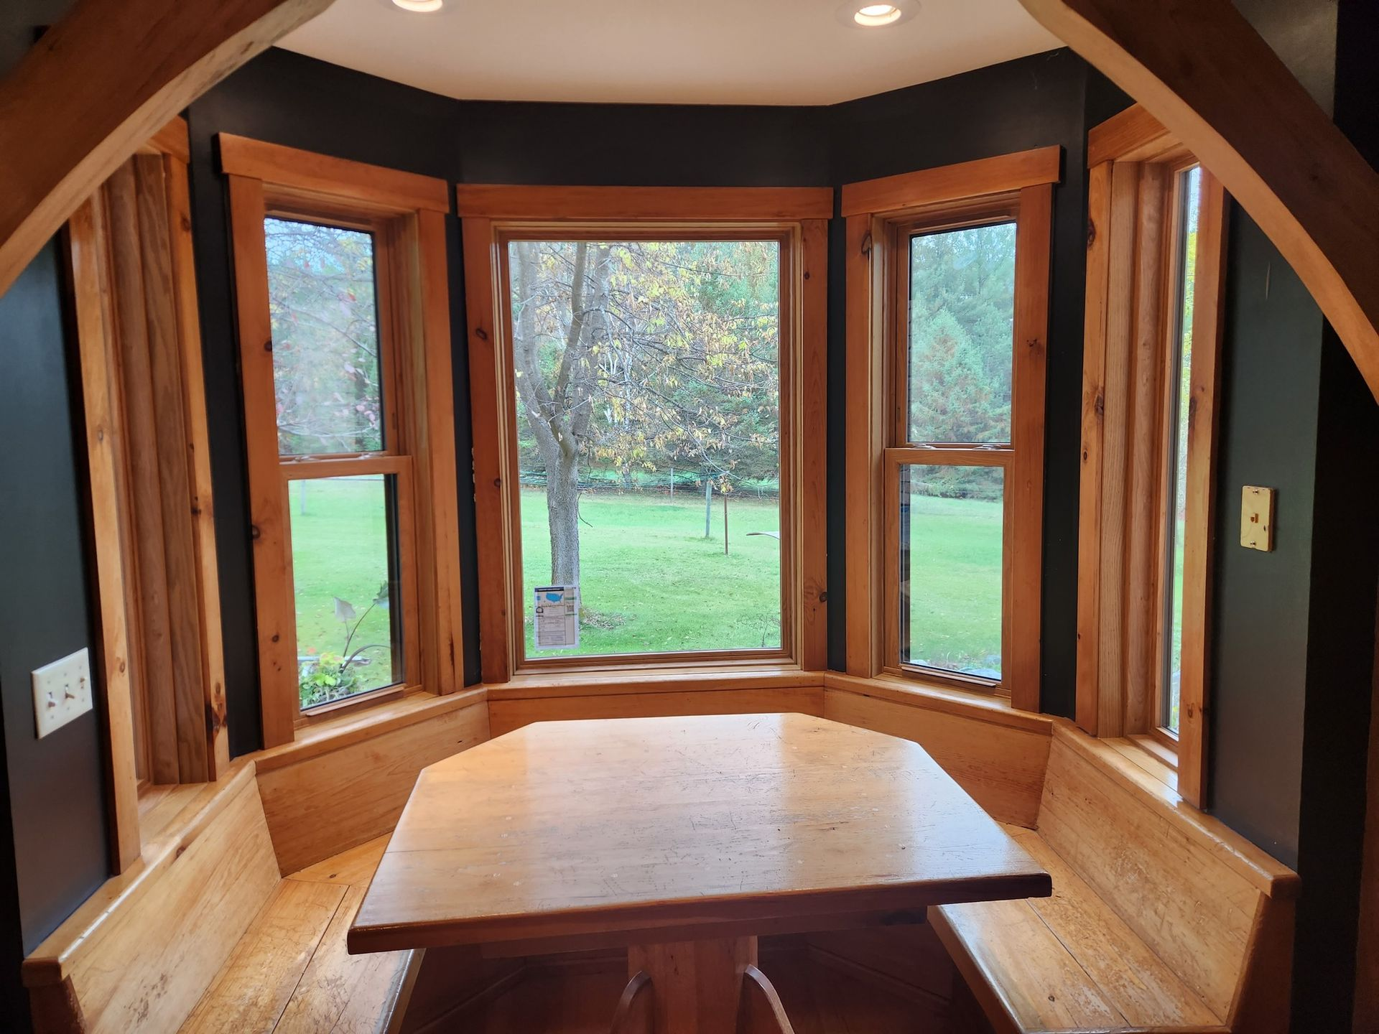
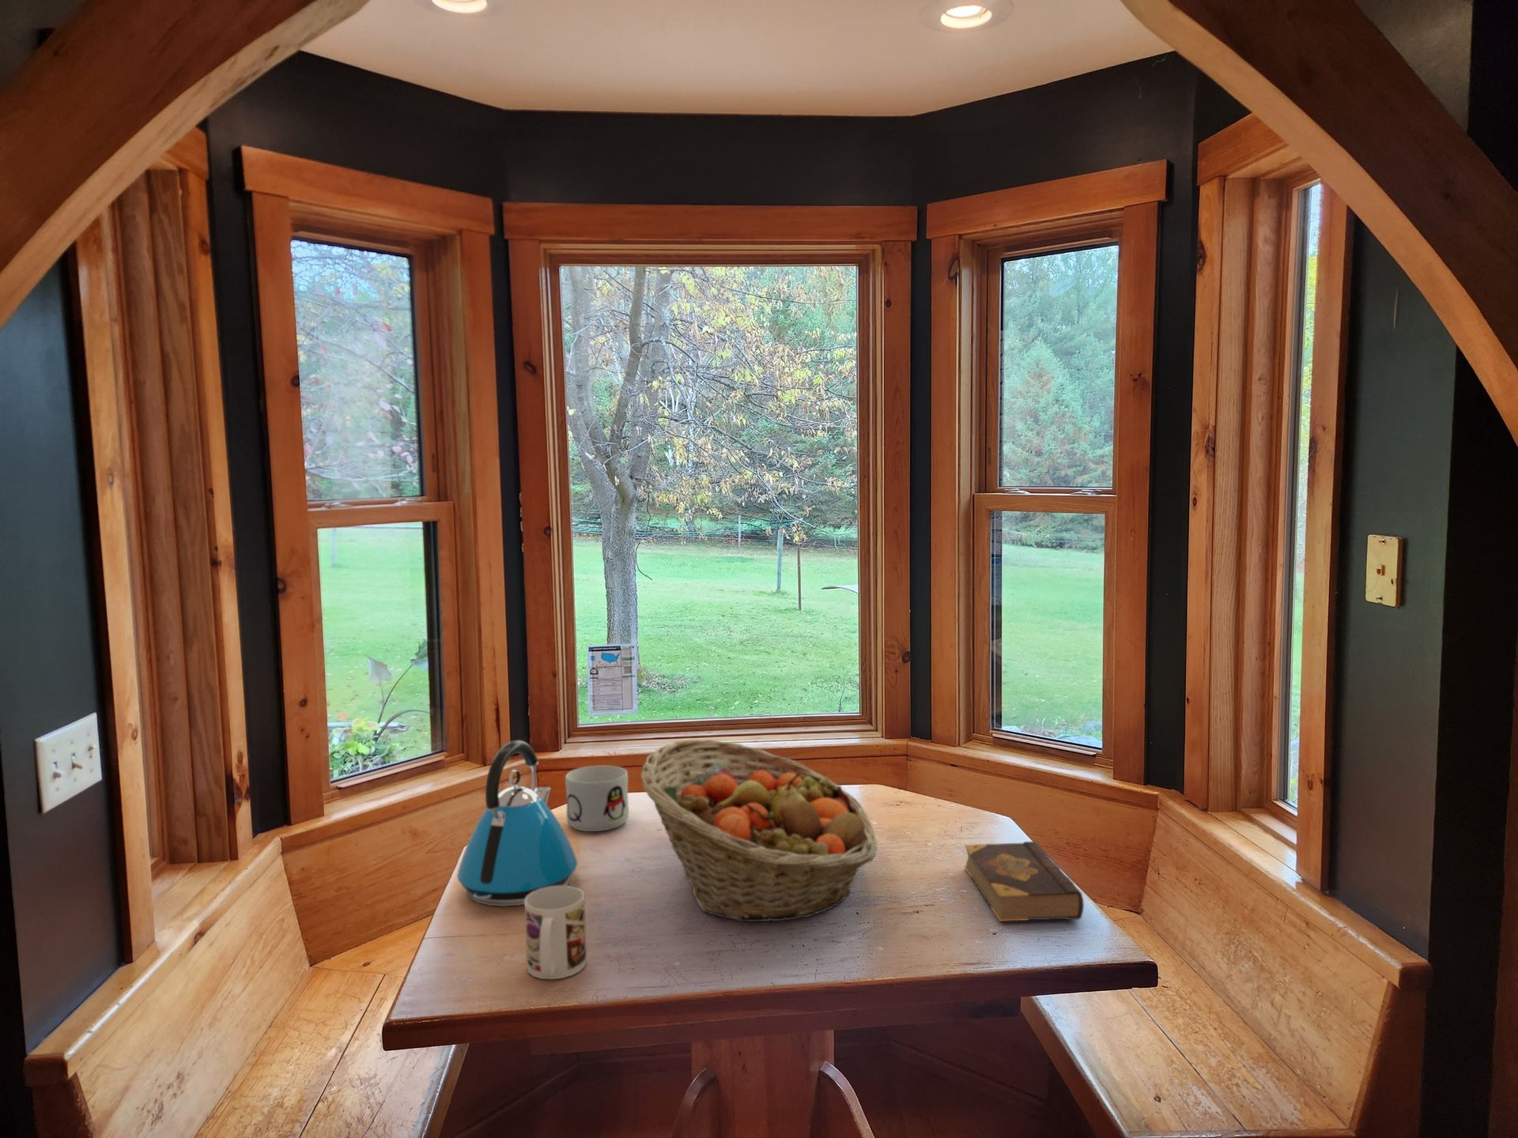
+ book [963,840,1085,923]
+ fruit basket [641,739,877,923]
+ mug [525,885,587,980]
+ kettle [457,740,579,907]
+ mug [564,764,630,832]
